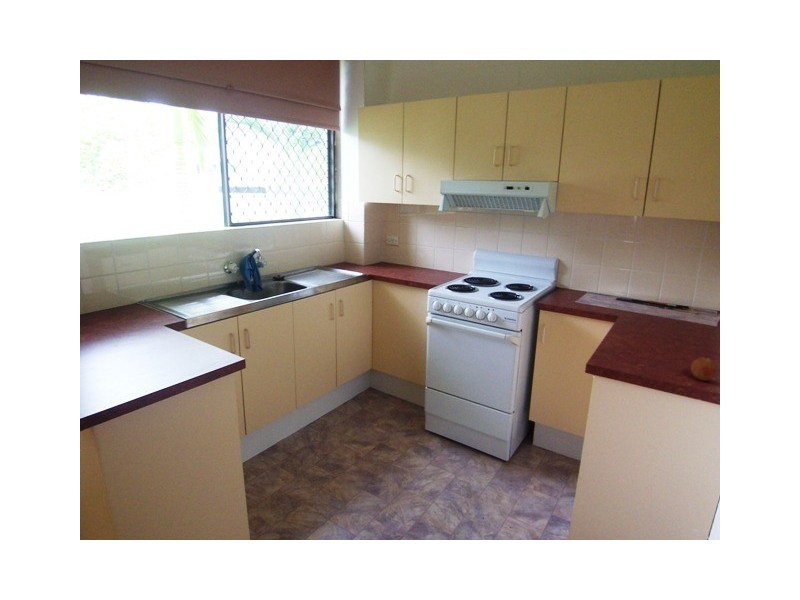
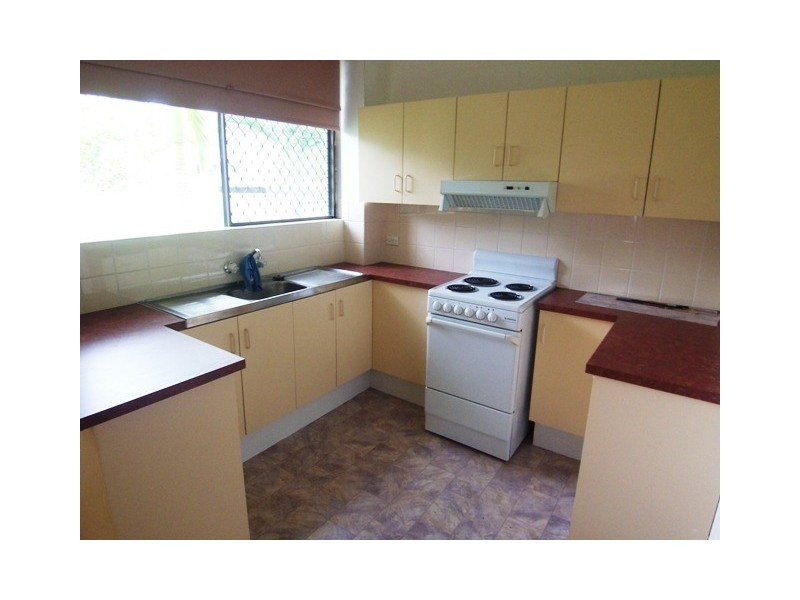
- fruit [690,354,719,382]
